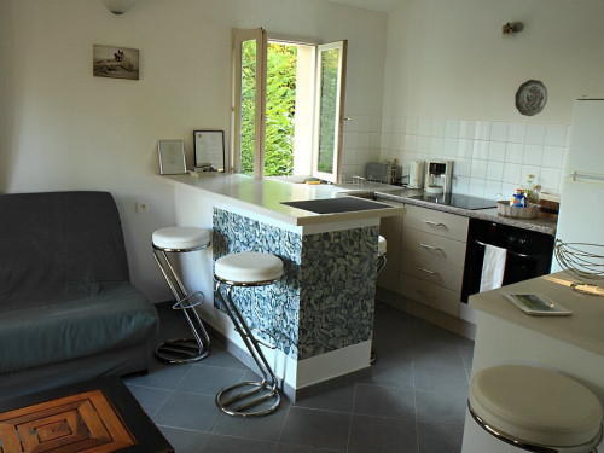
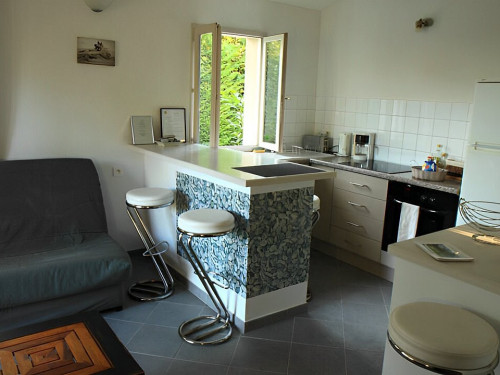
- decorative plate [513,79,548,117]
